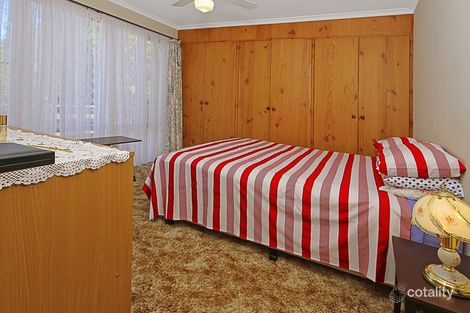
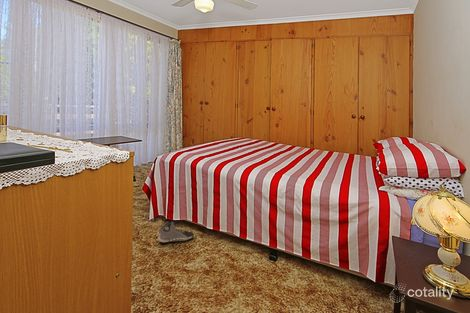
+ sneaker [157,219,195,244]
